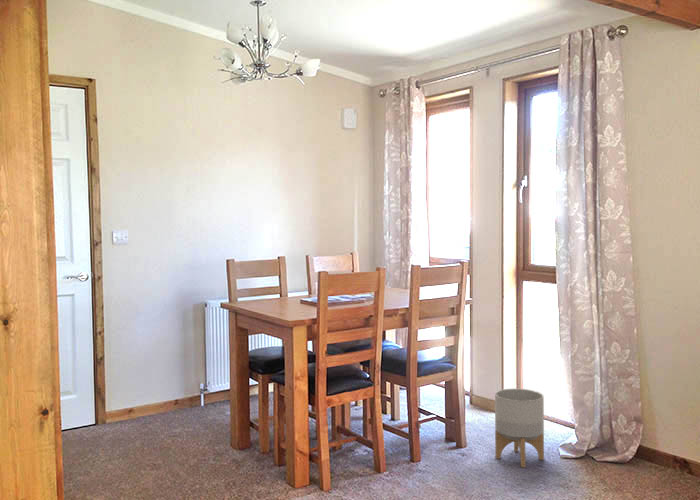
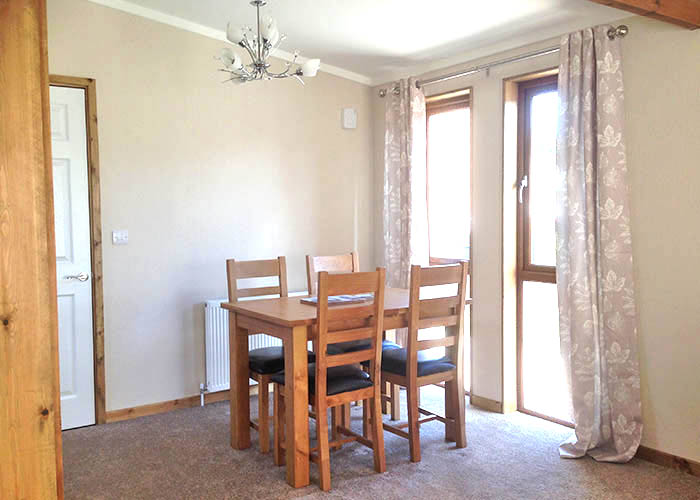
- planter [494,388,545,468]
